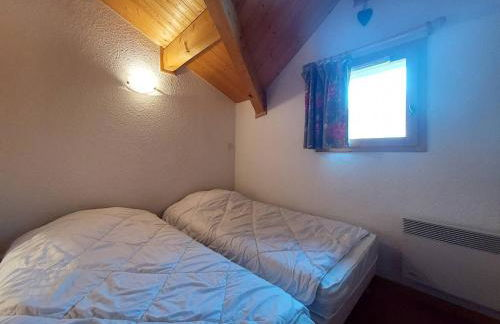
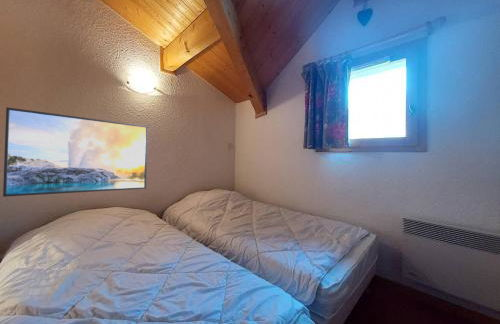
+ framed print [2,107,149,198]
